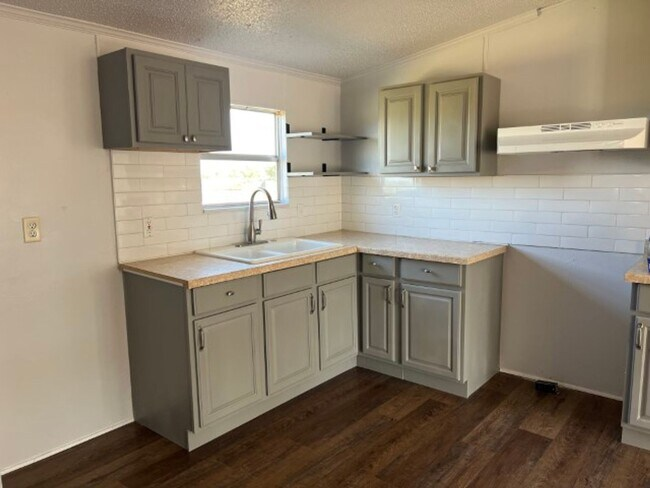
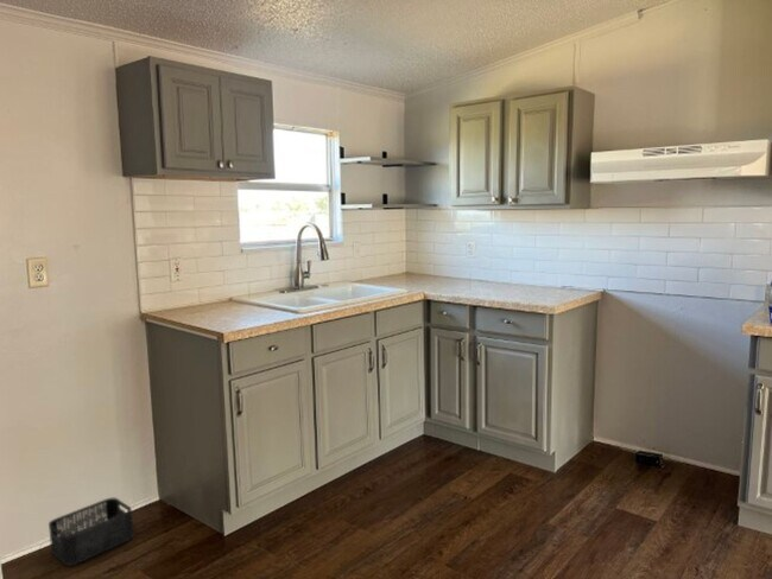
+ storage bin [48,497,135,567]
